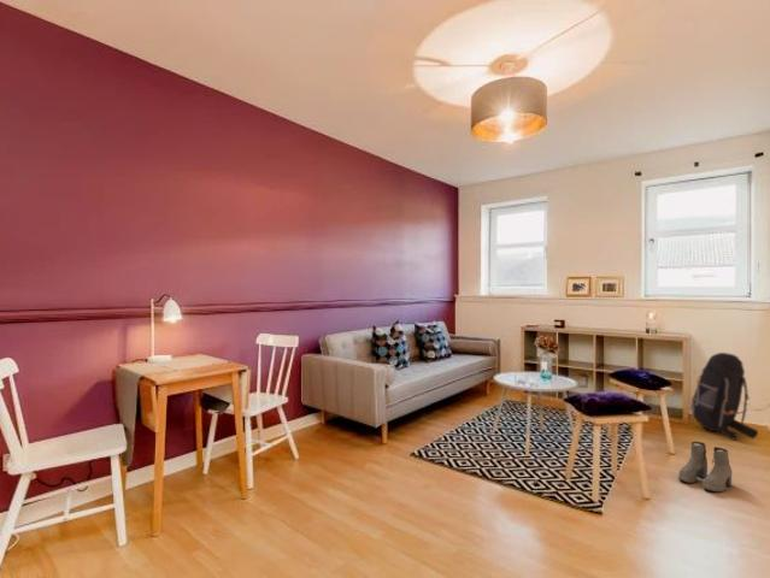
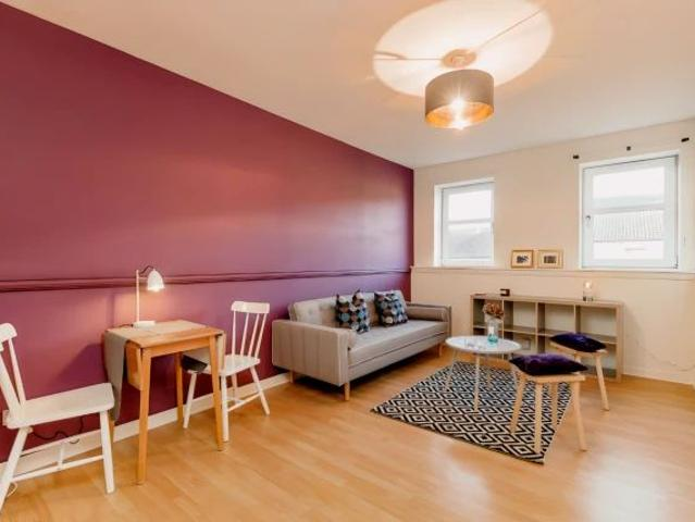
- boots [677,441,734,494]
- backpack [687,352,759,442]
